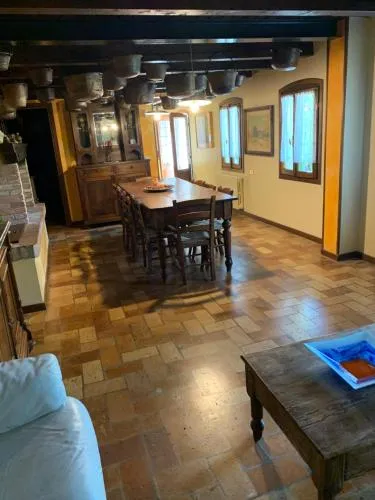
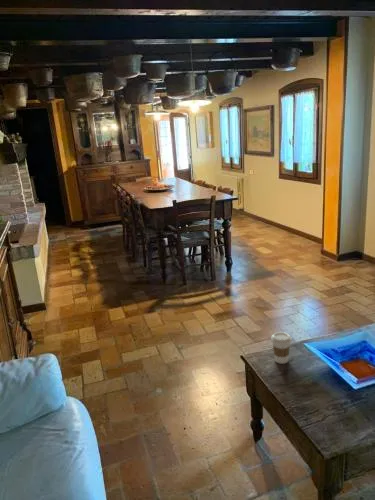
+ coffee cup [270,331,293,365]
